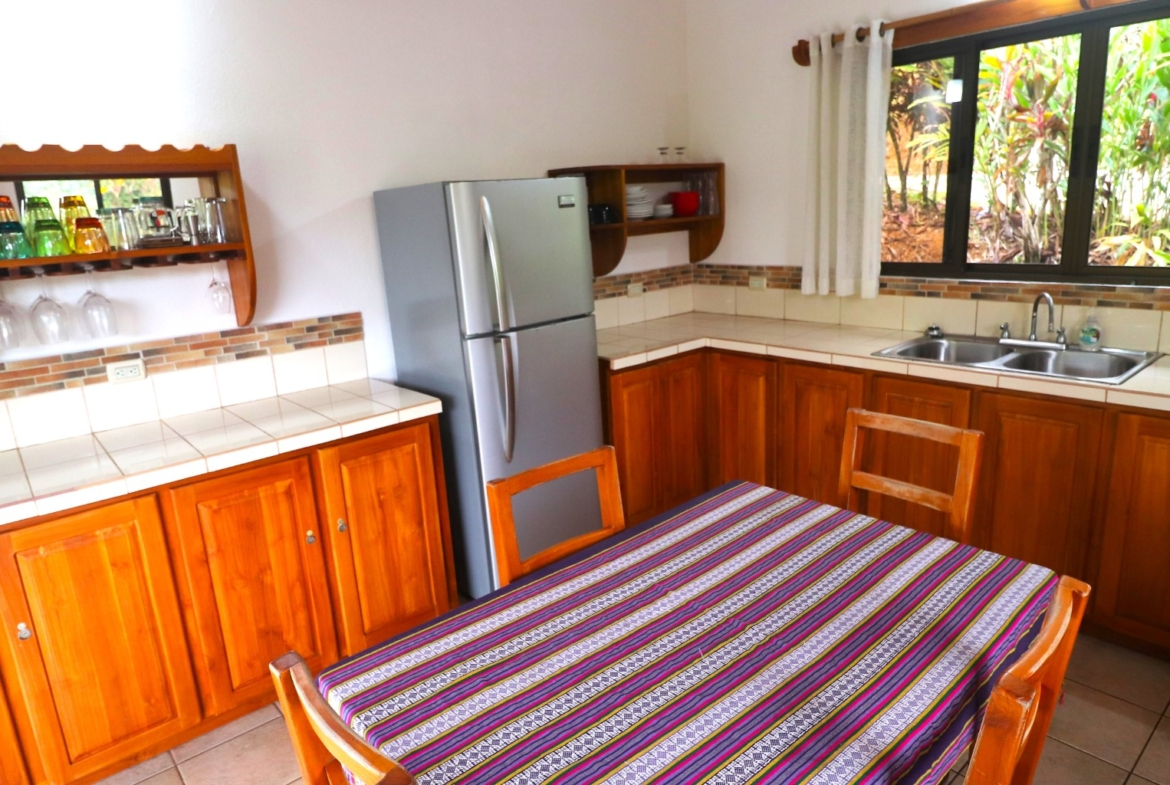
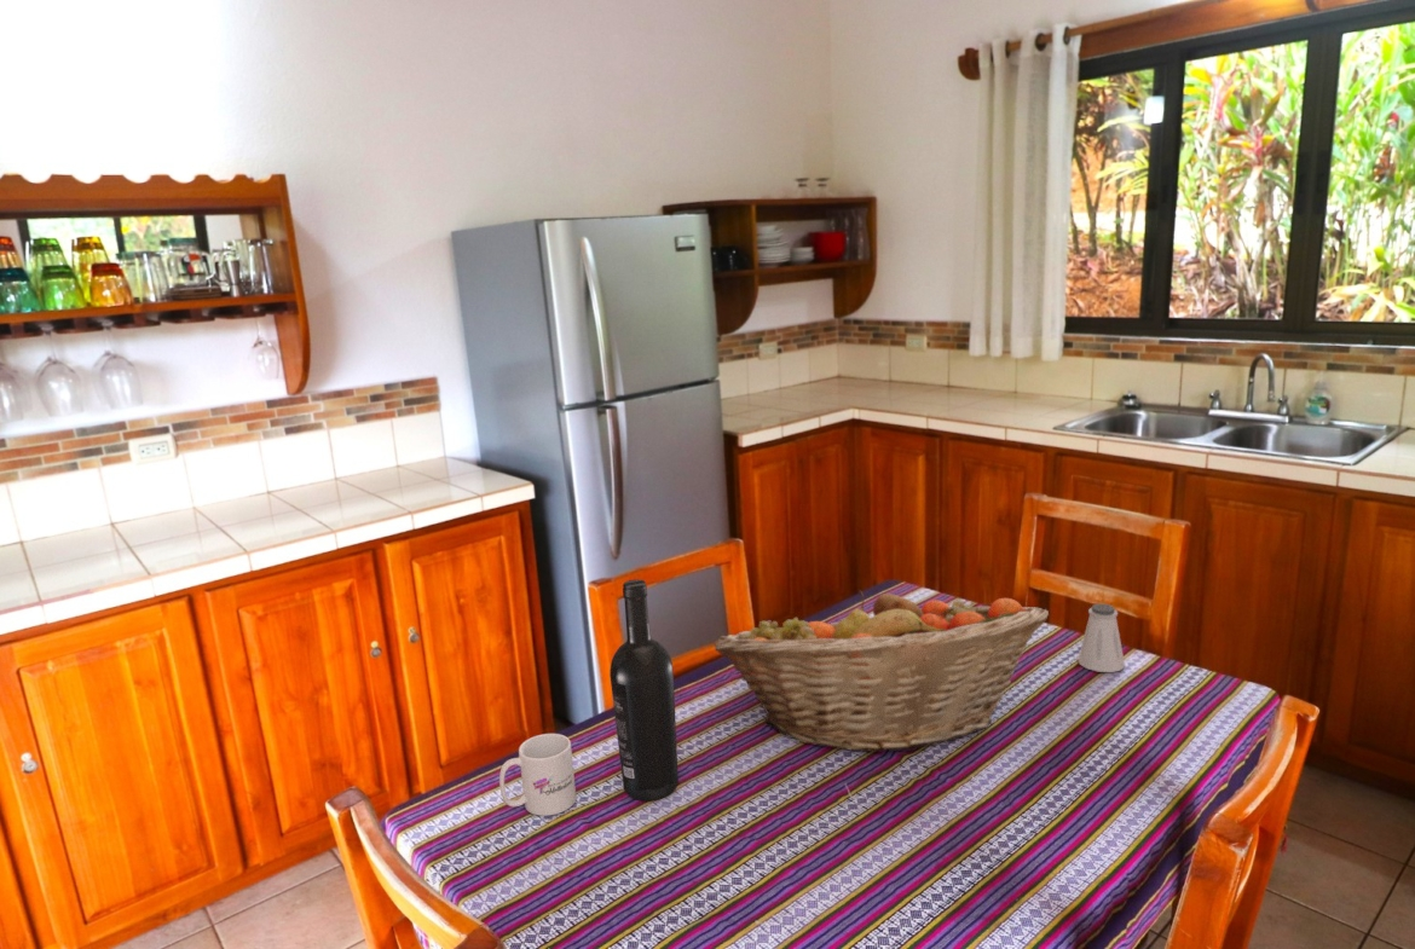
+ mug [498,733,577,817]
+ wine bottle [608,578,680,803]
+ saltshaker [1076,602,1126,673]
+ fruit basket [712,590,1050,753]
